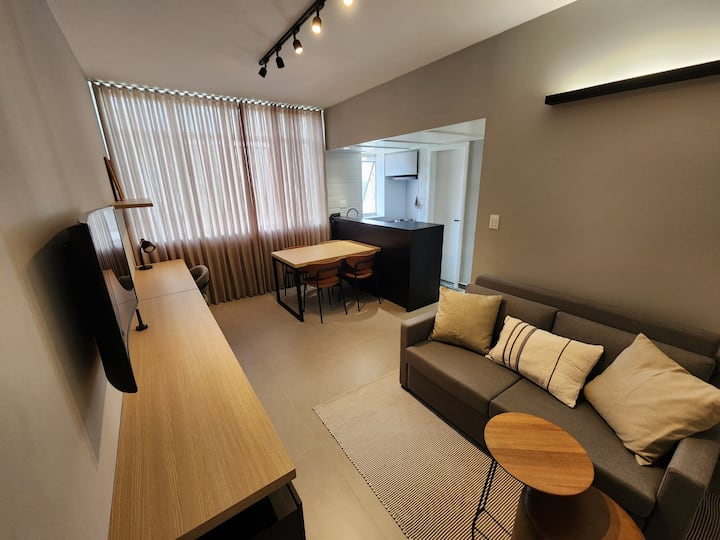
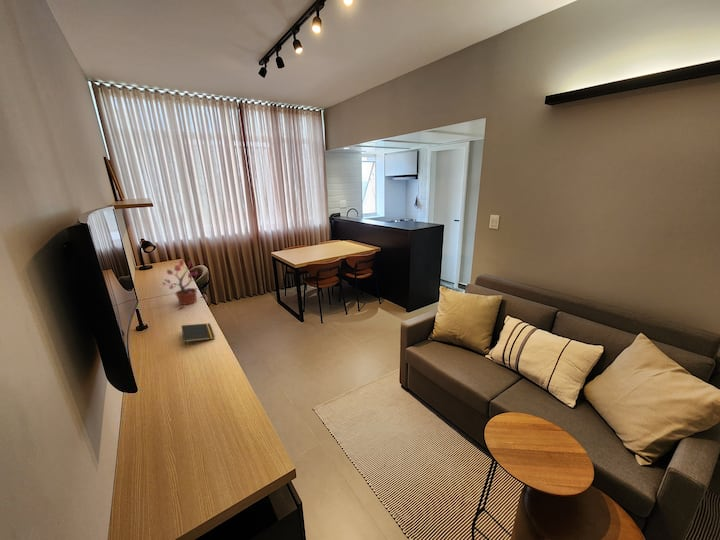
+ potted plant [161,259,206,310]
+ notepad [181,322,216,348]
